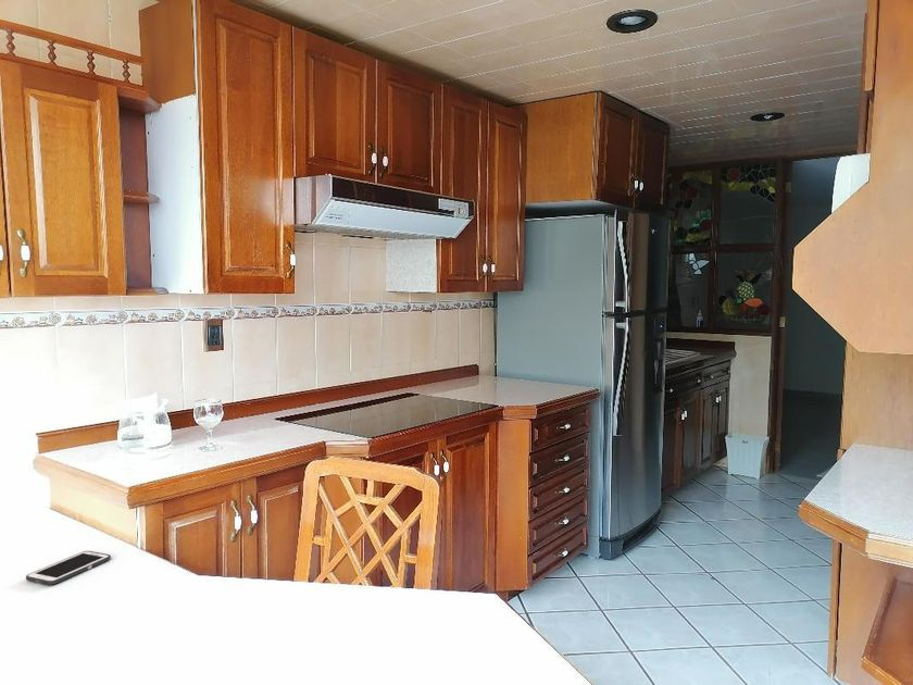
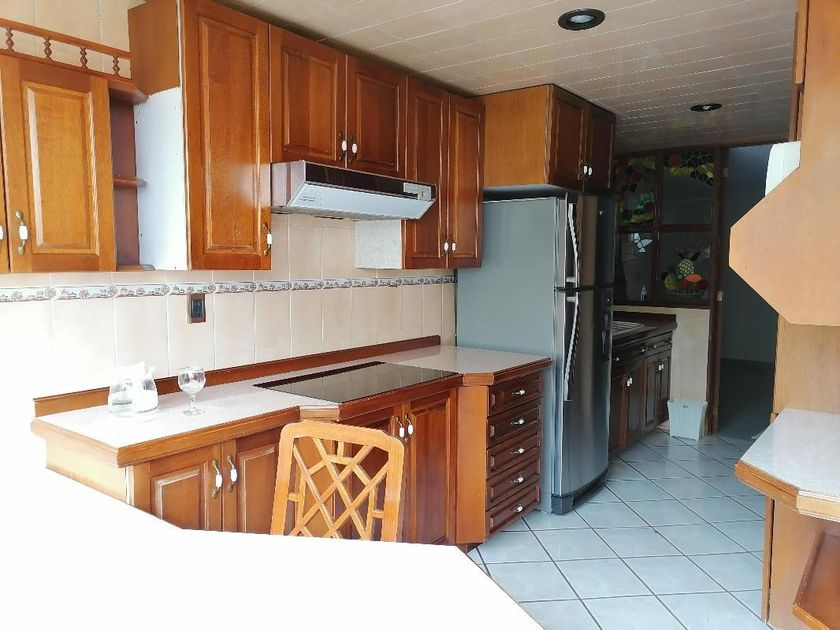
- cell phone [25,550,112,586]
